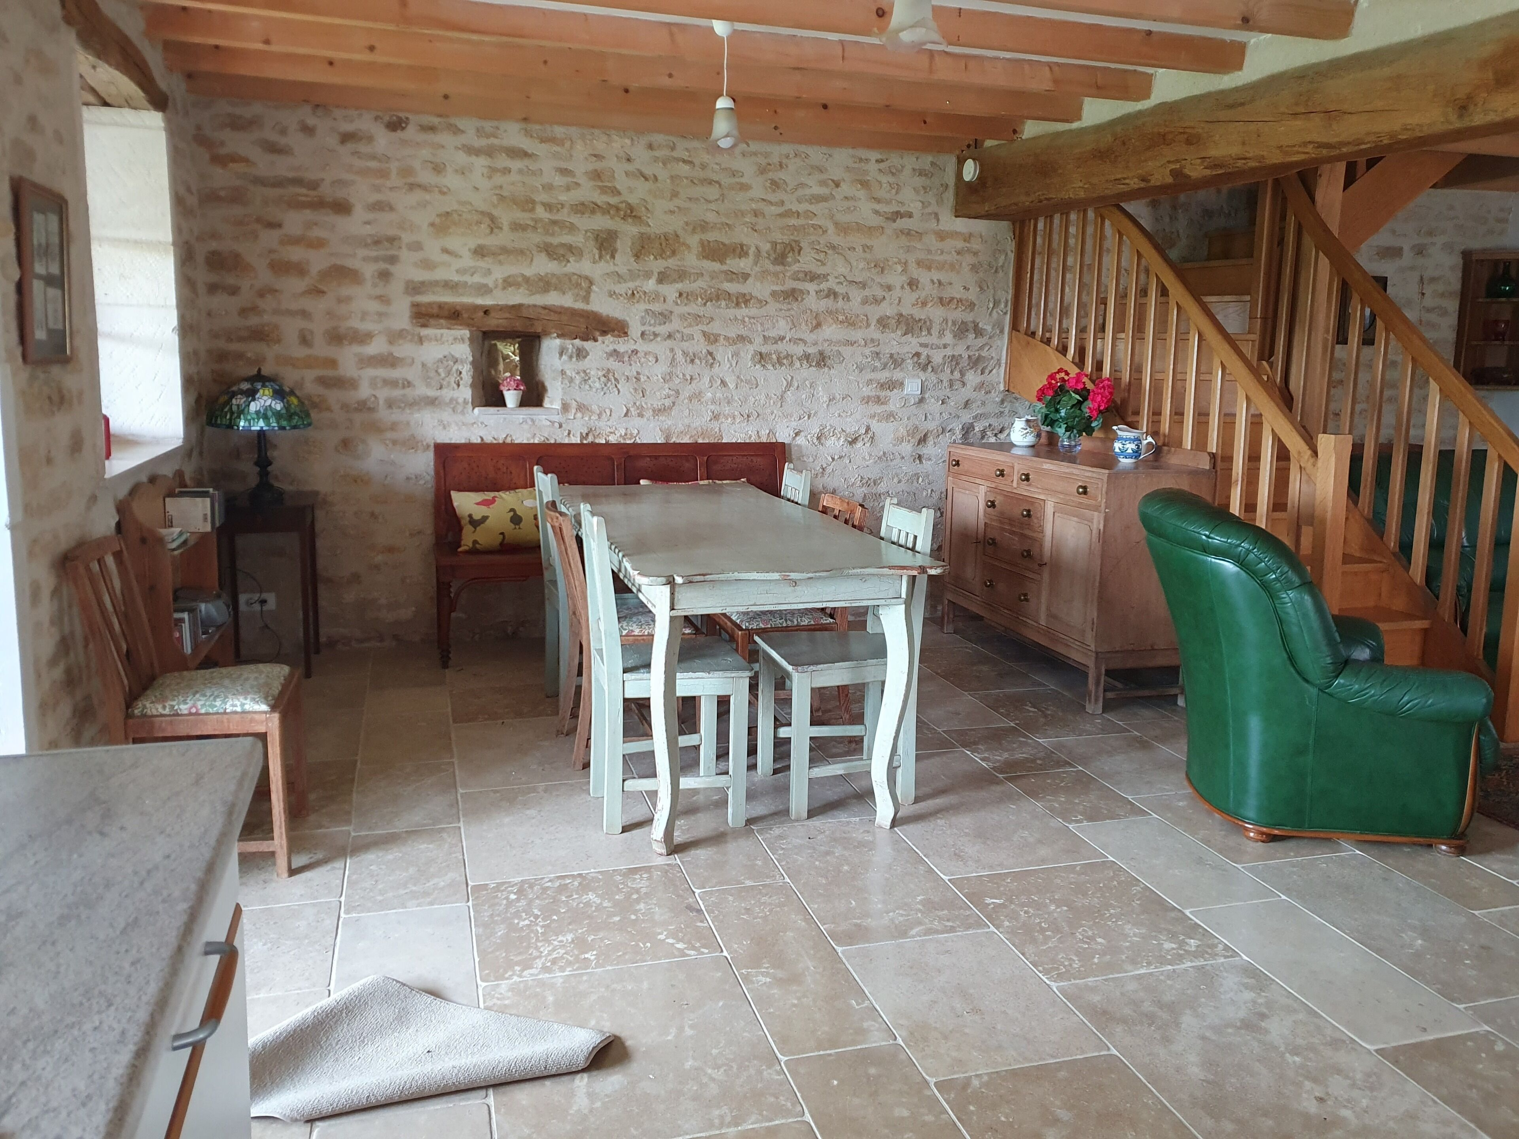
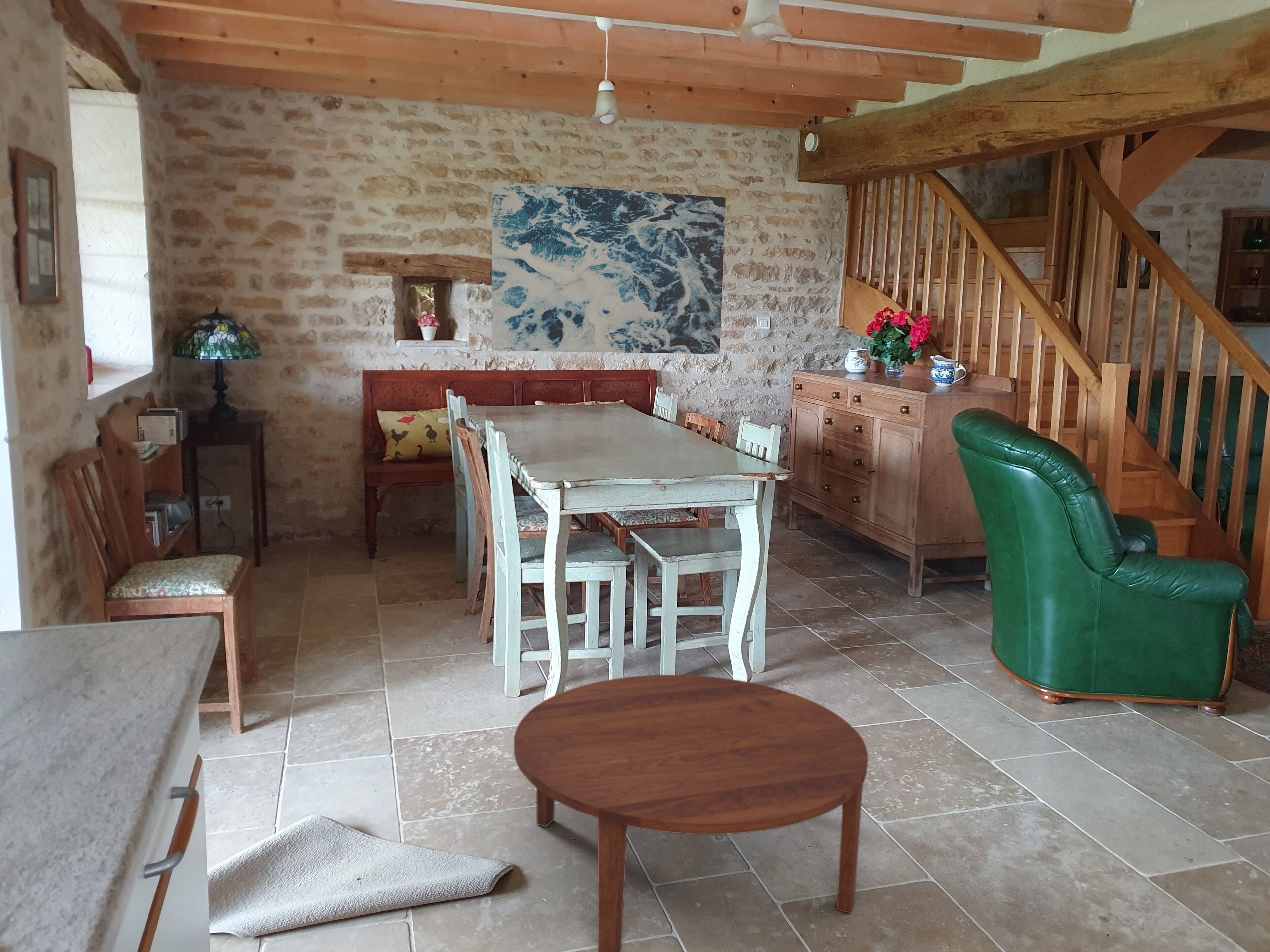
+ coffee table [514,674,868,952]
+ wall art [491,181,726,354]
